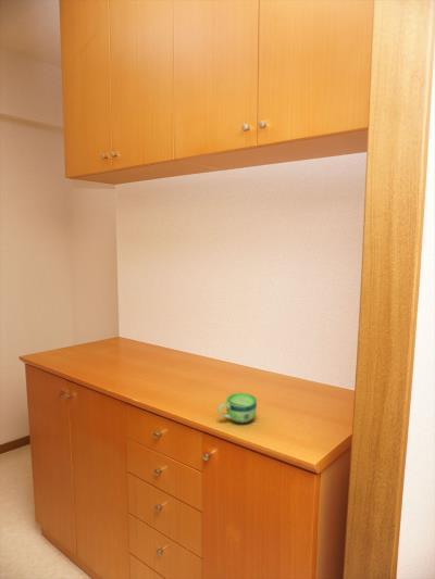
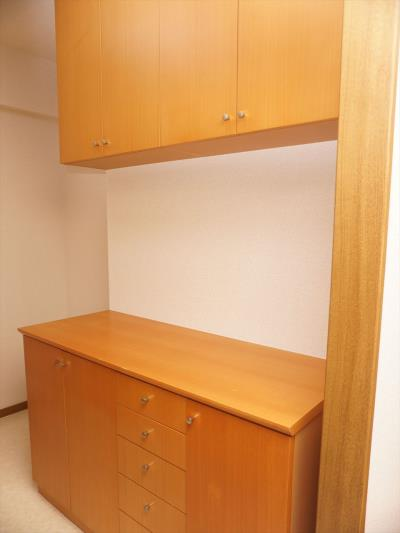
- cup [216,392,258,425]
